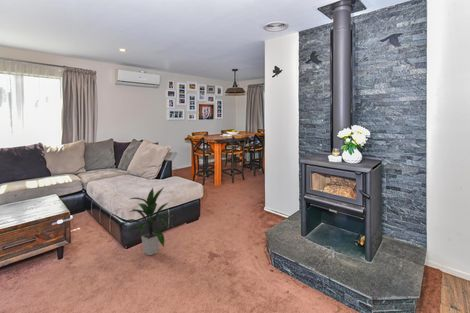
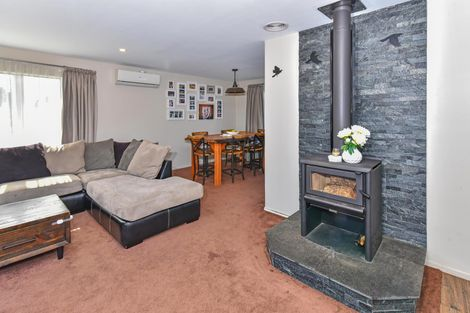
- indoor plant [120,186,174,256]
